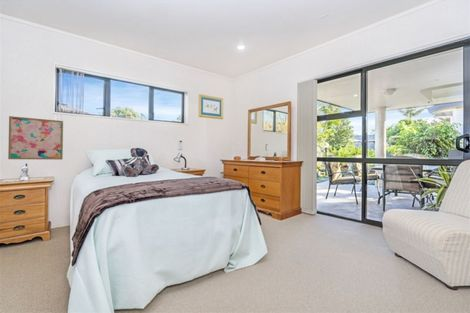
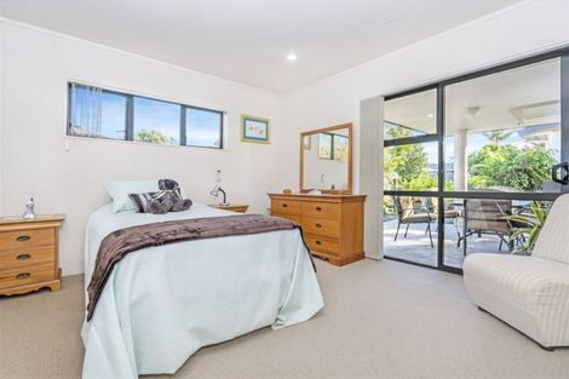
- wall art [7,115,64,161]
